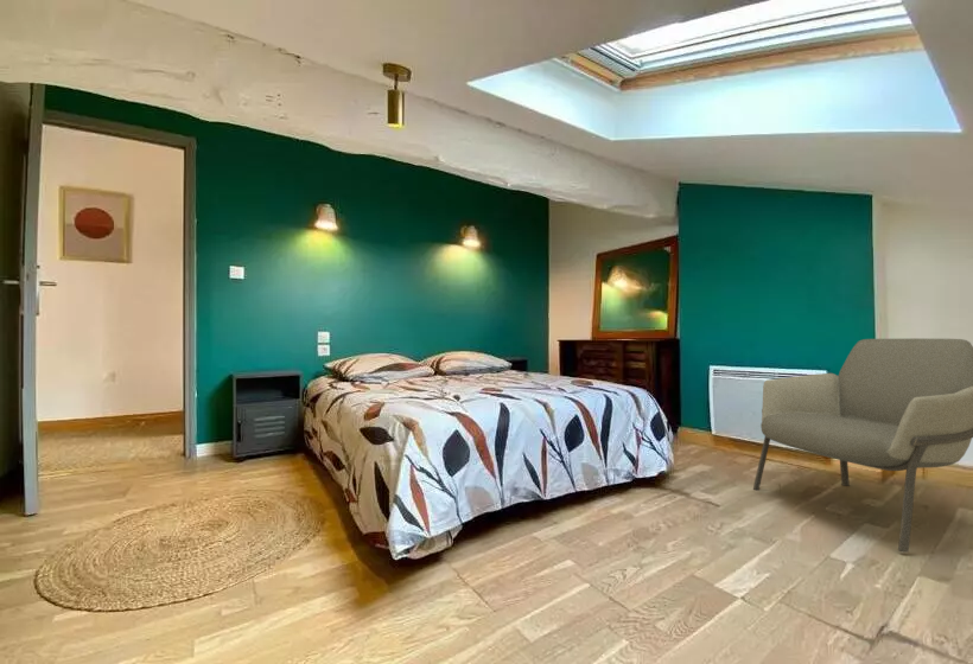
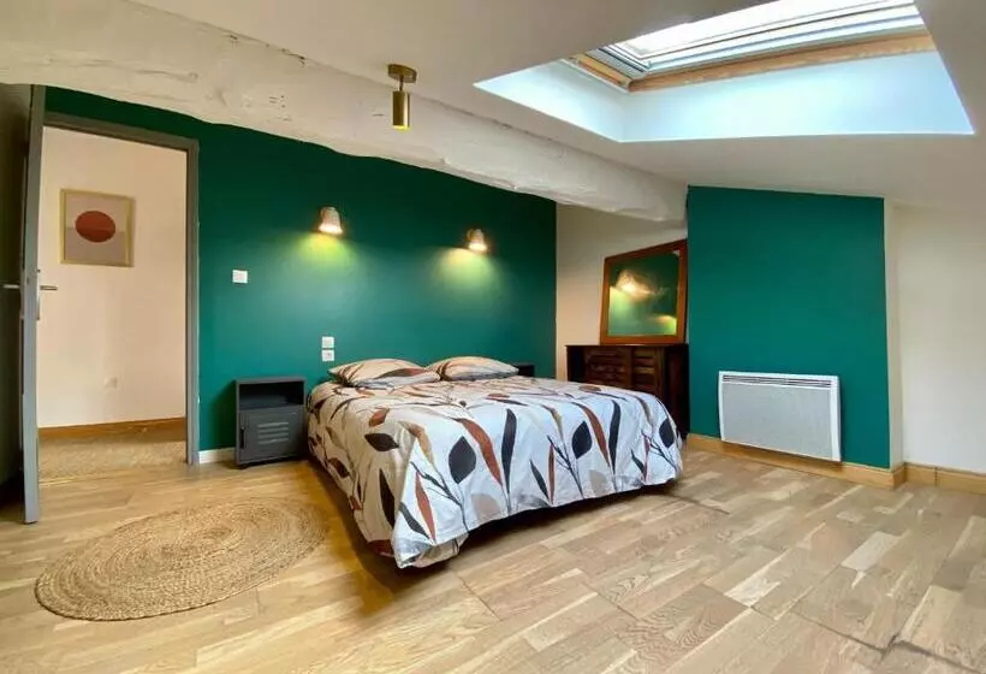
- armchair [752,337,973,554]
